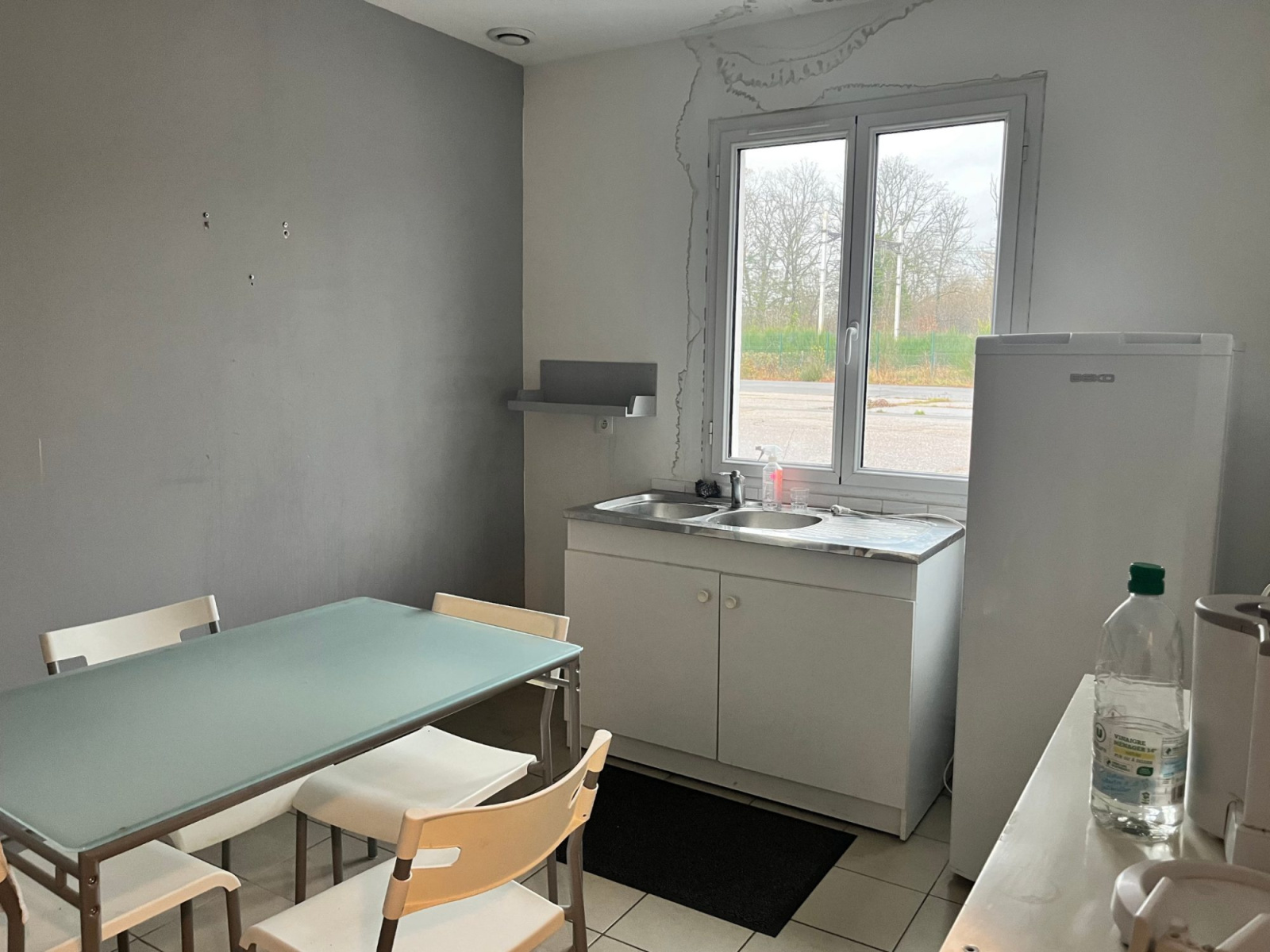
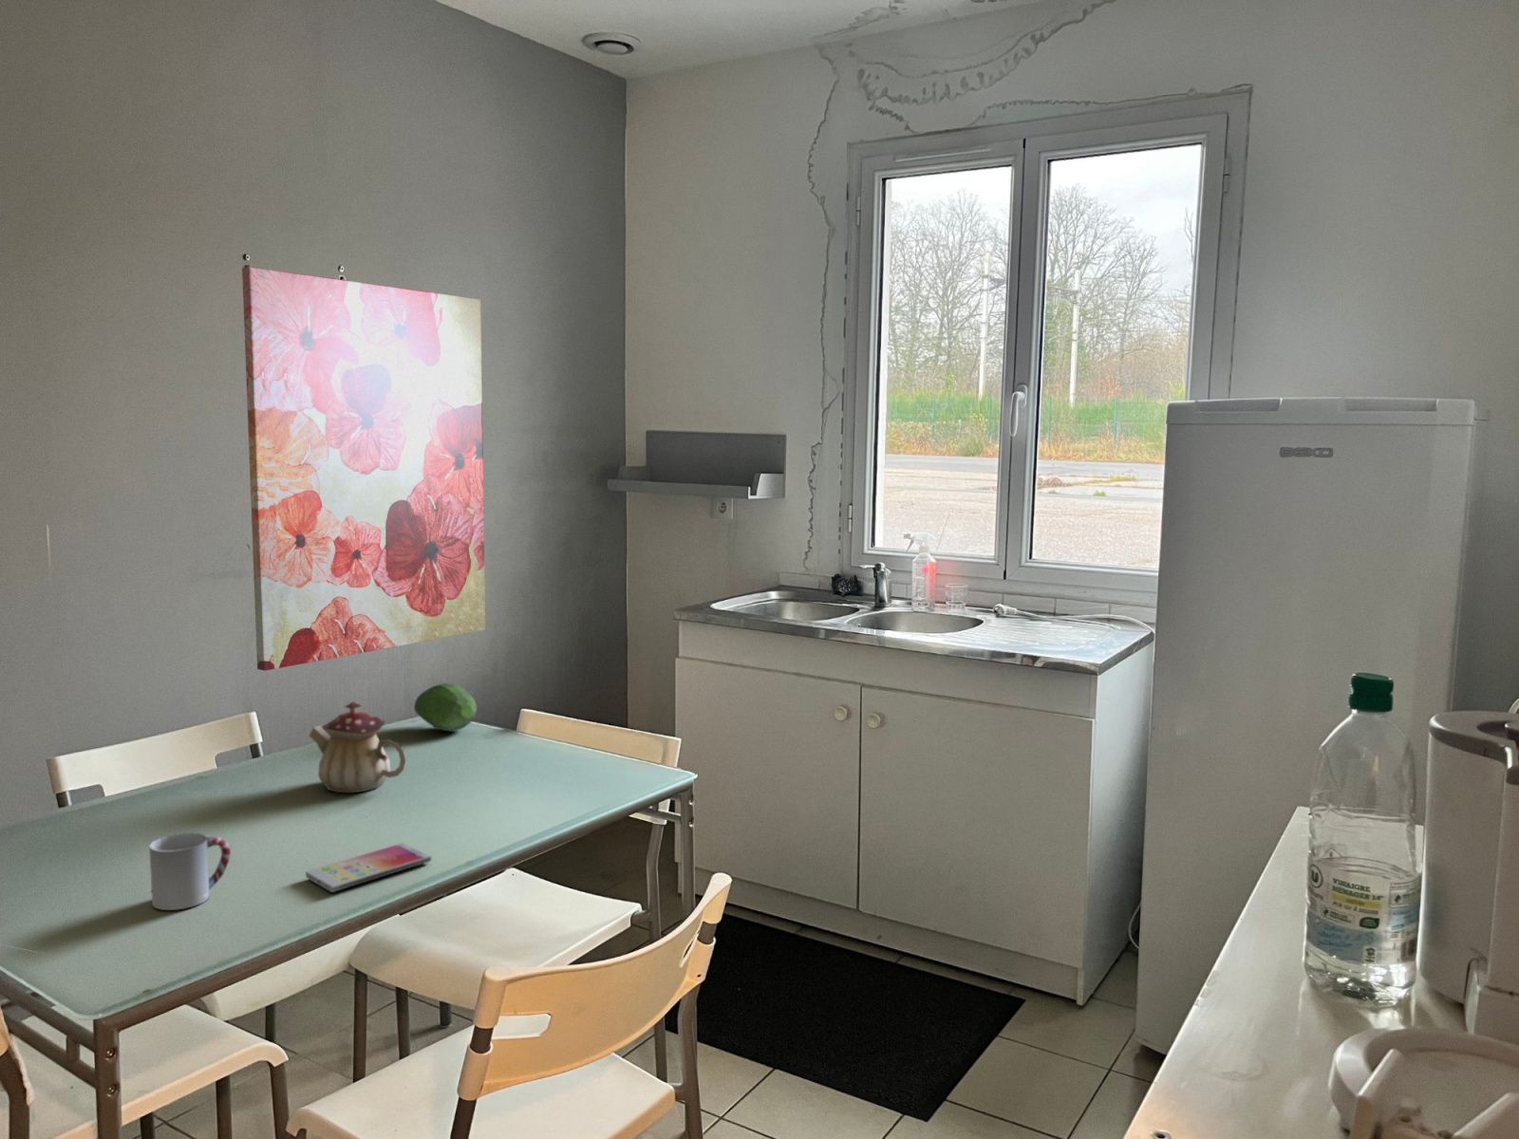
+ wall art [242,266,486,672]
+ teapot [307,700,407,793]
+ smartphone [305,842,432,894]
+ fruit [413,682,477,732]
+ cup [148,833,232,912]
